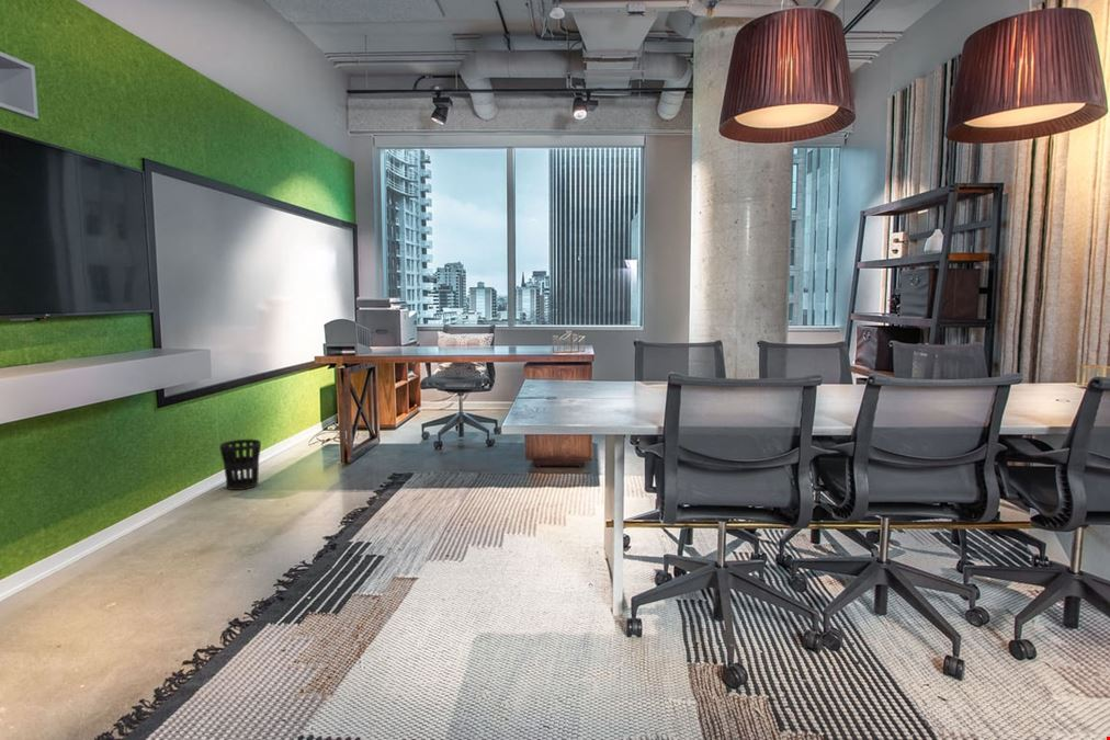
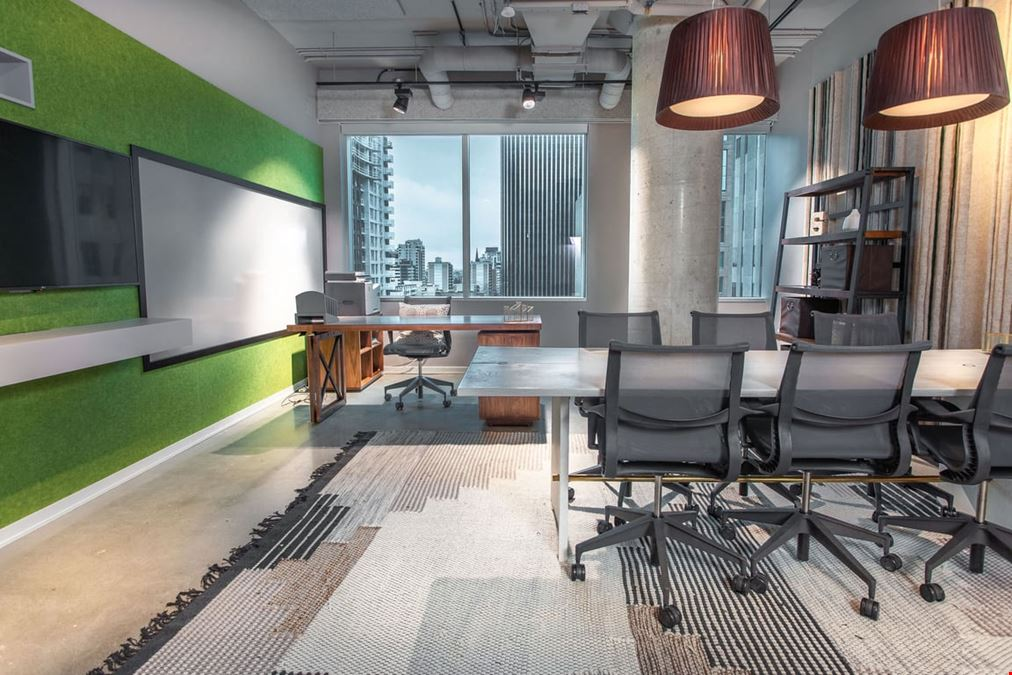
- wastebasket [218,439,262,491]
